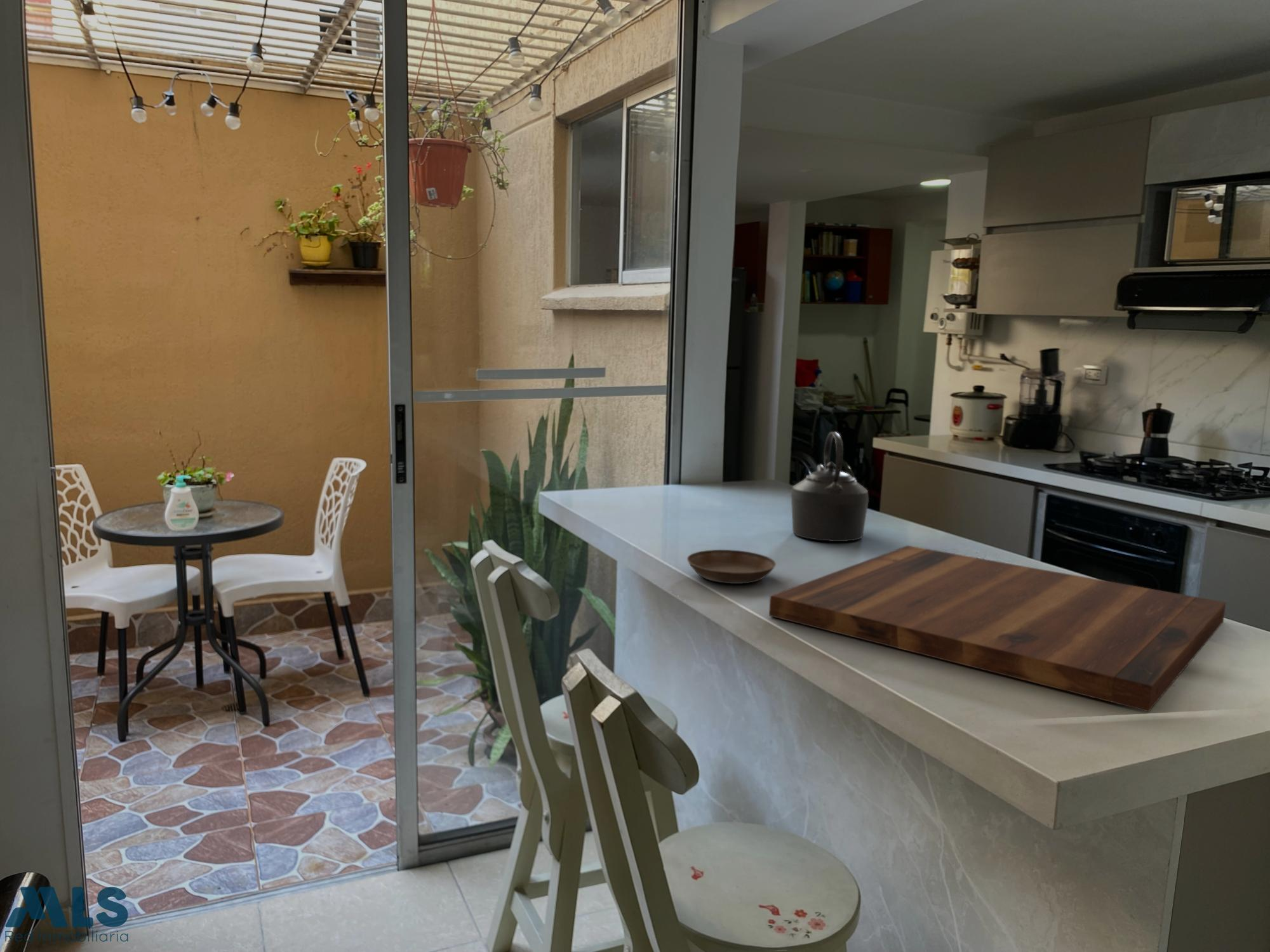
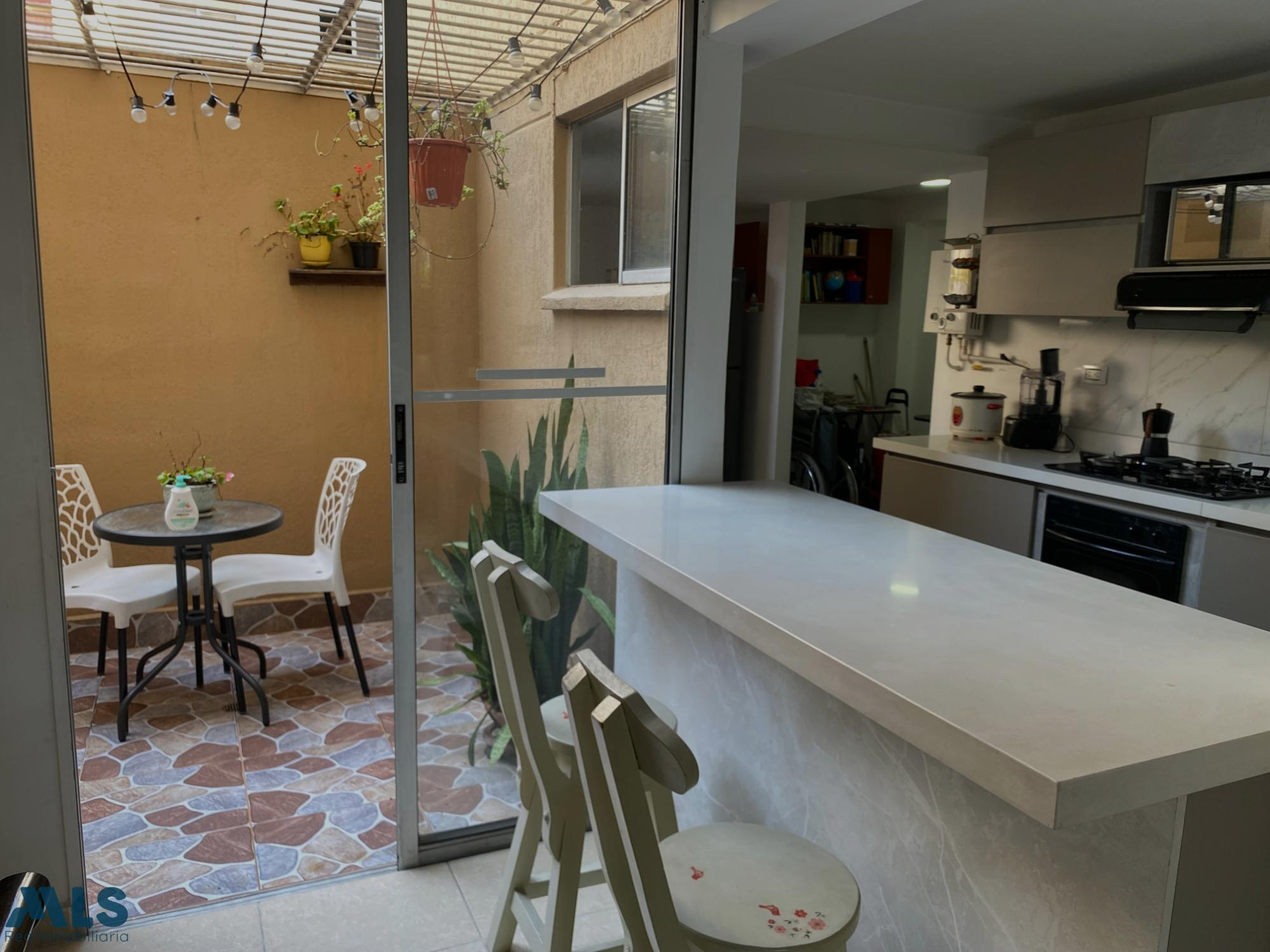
- saucer [686,549,777,585]
- cutting board [768,545,1227,713]
- kettle [791,431,869,542]
